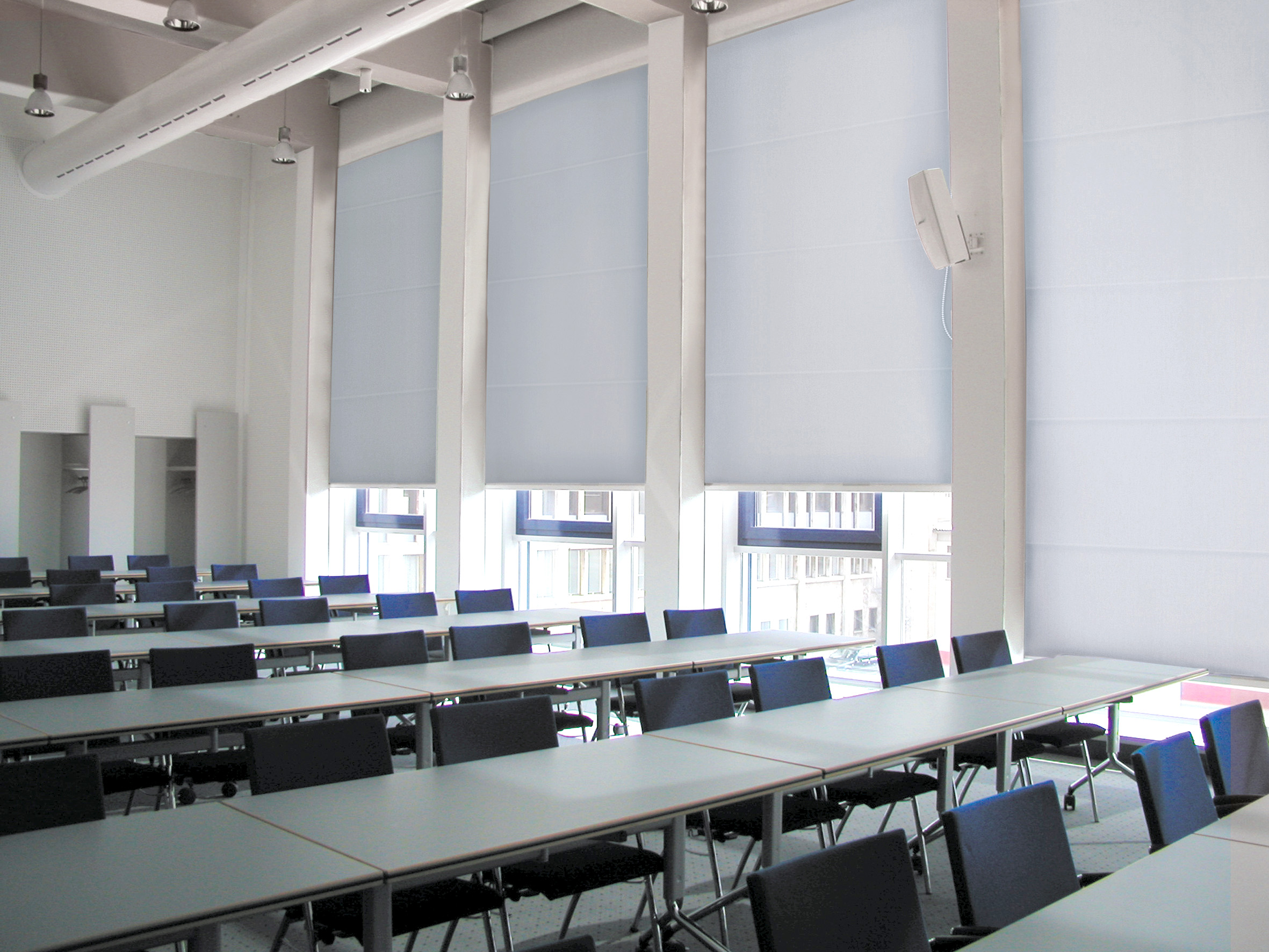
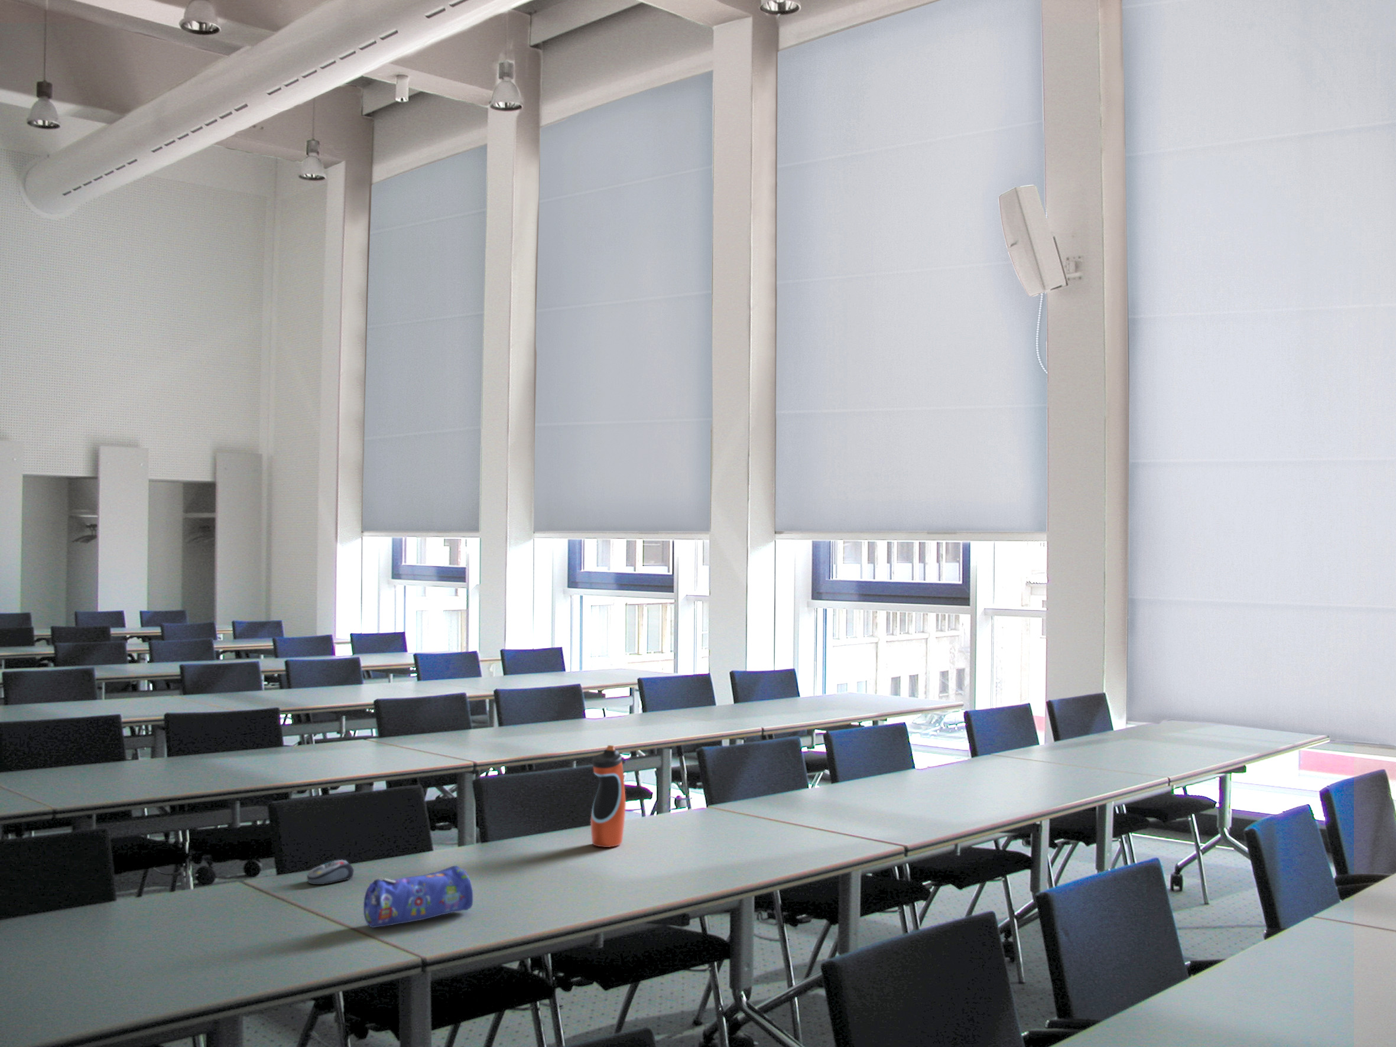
+ pencil case [363,866,473,928]
+ water bottle [590,745,626,848]
+ computer mouse [306,859,354,885]
